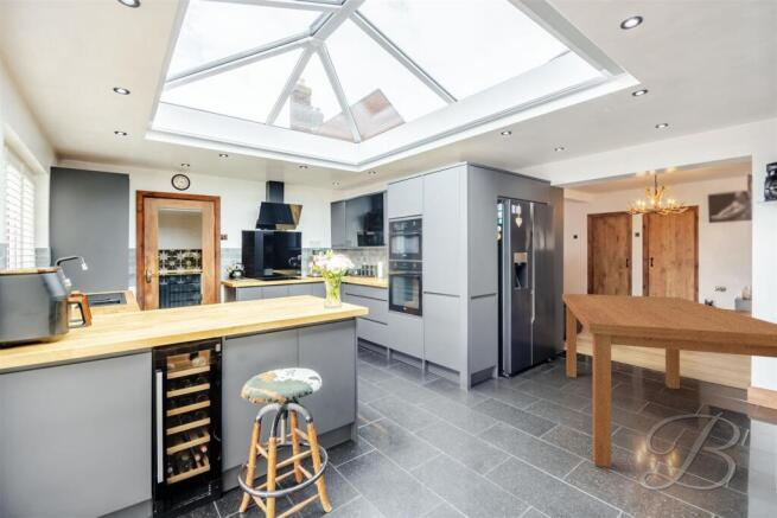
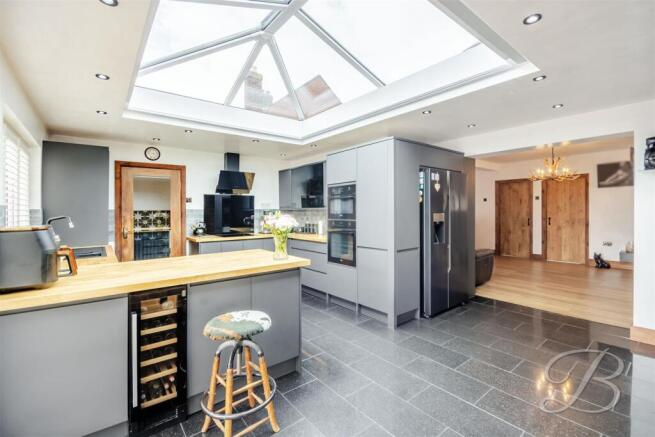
- dining table [561,293,777,468]
